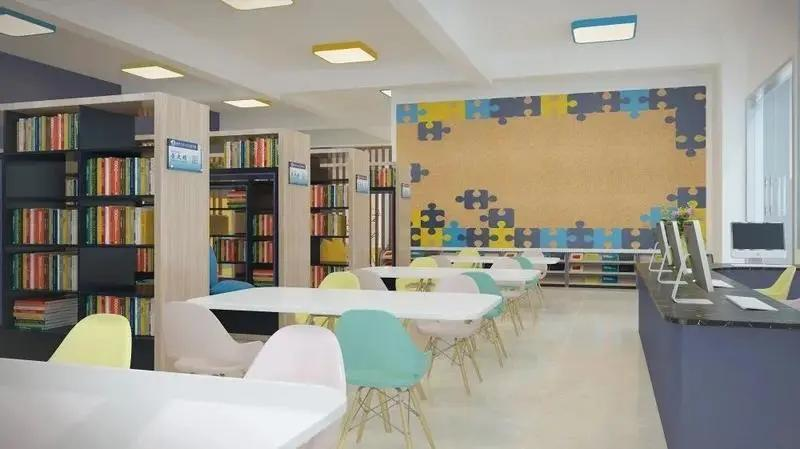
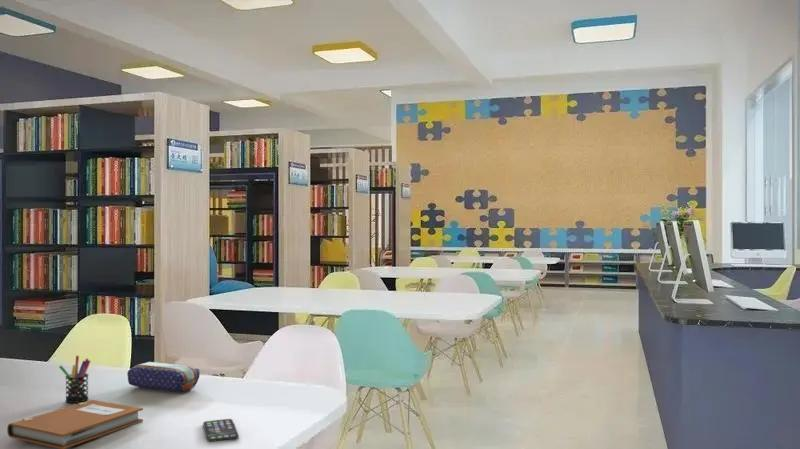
+ pen holder [58,355,91,404]
+ notebook [6,399,144,449]
+ smartphone [202,418,240,443]
+ pencil case [126,361,201,393]
